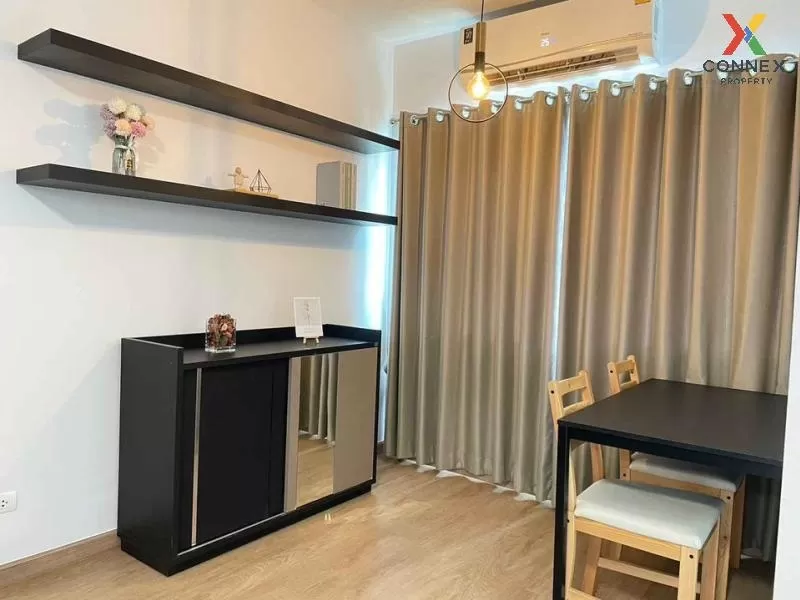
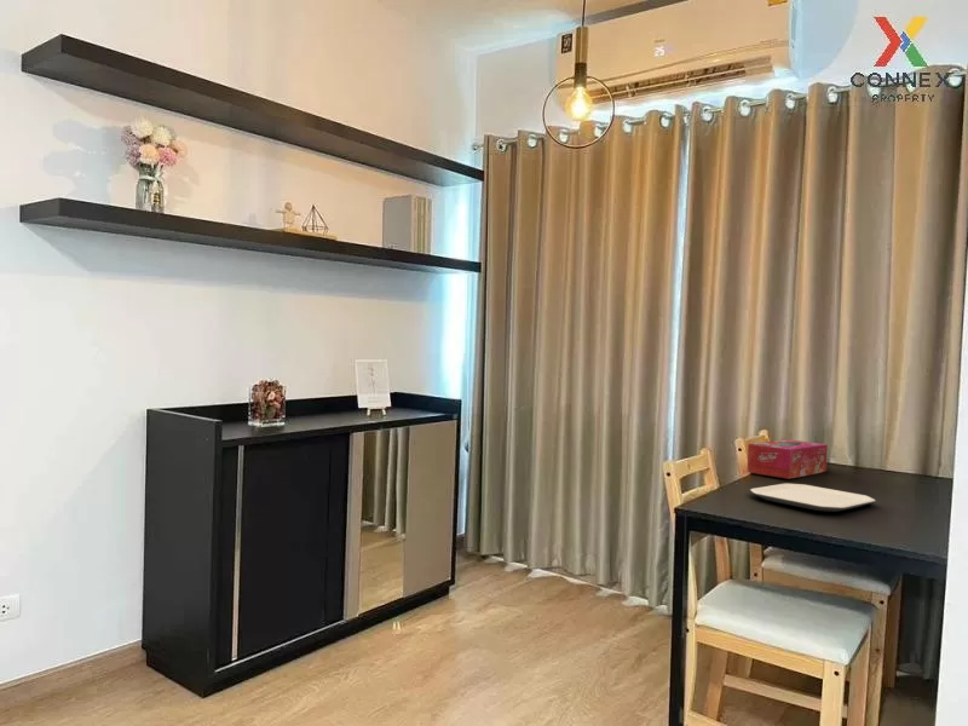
+ plate [749,483,876,513]
+ tissue box [745,438,829,480]
